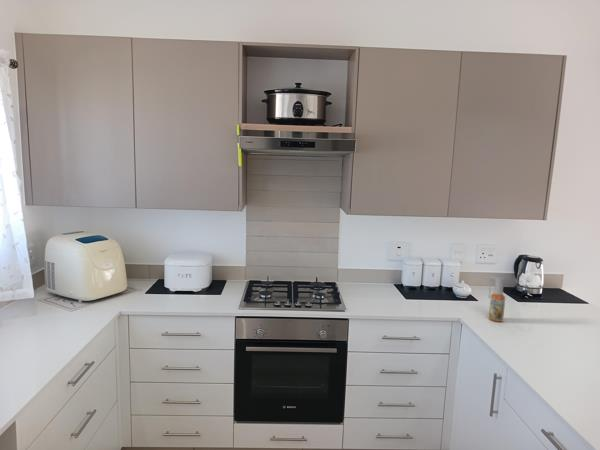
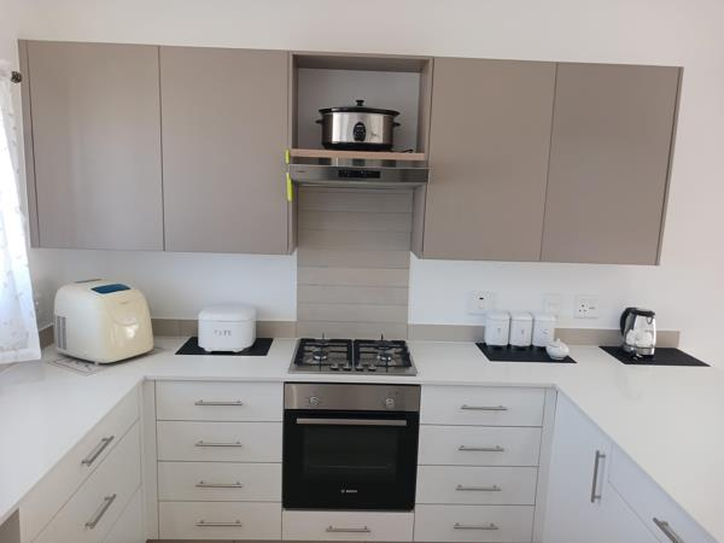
- spray bottle [488,275,506,323]
